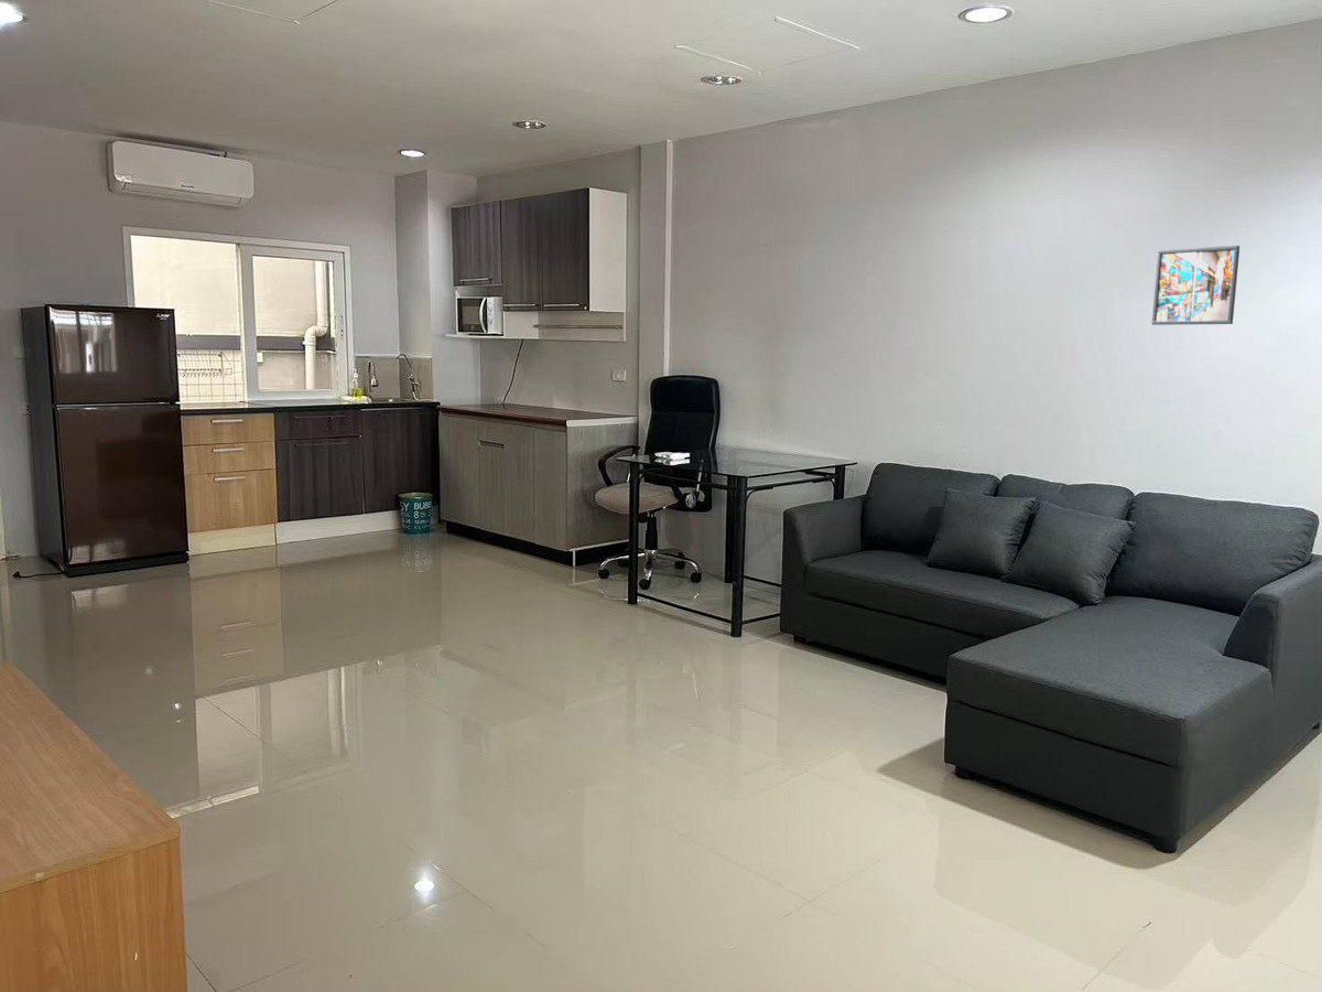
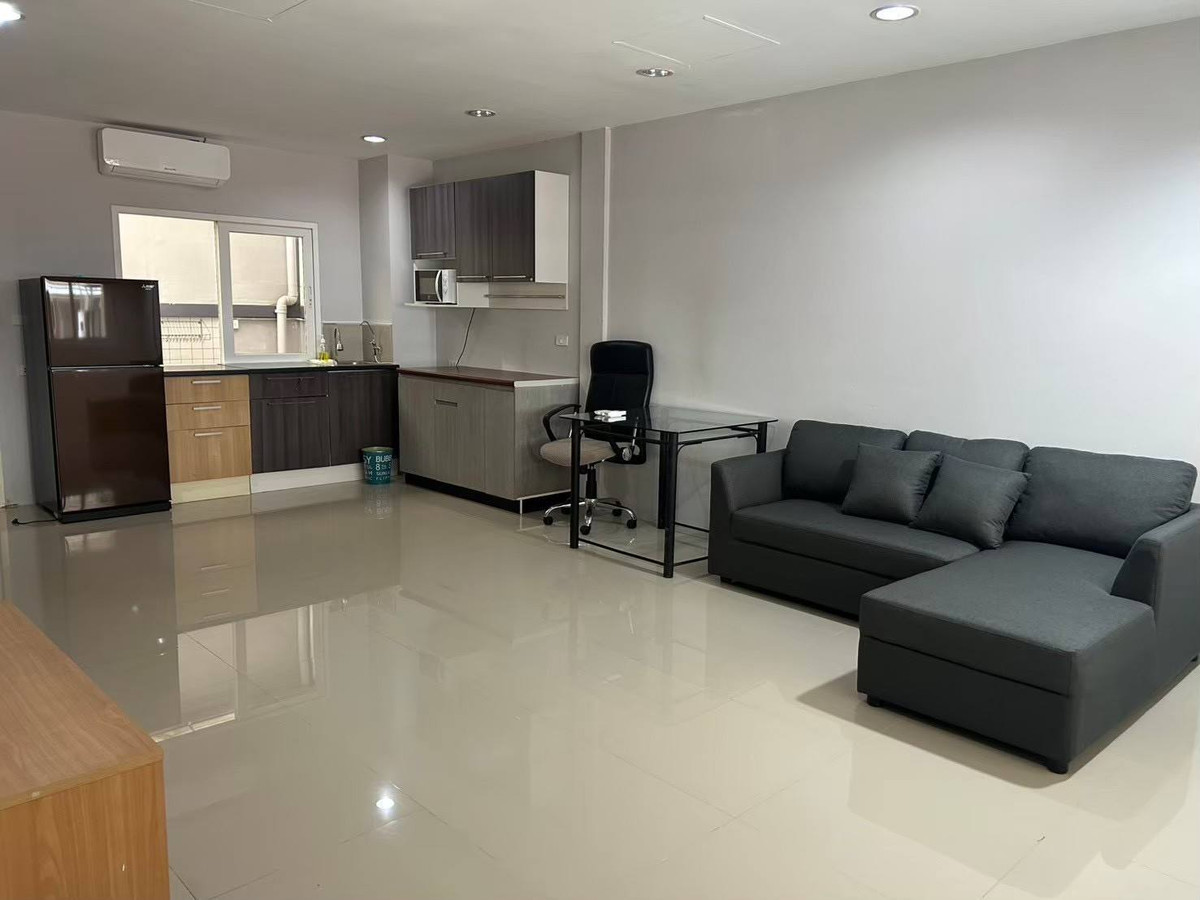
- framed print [1150,245,1240,326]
